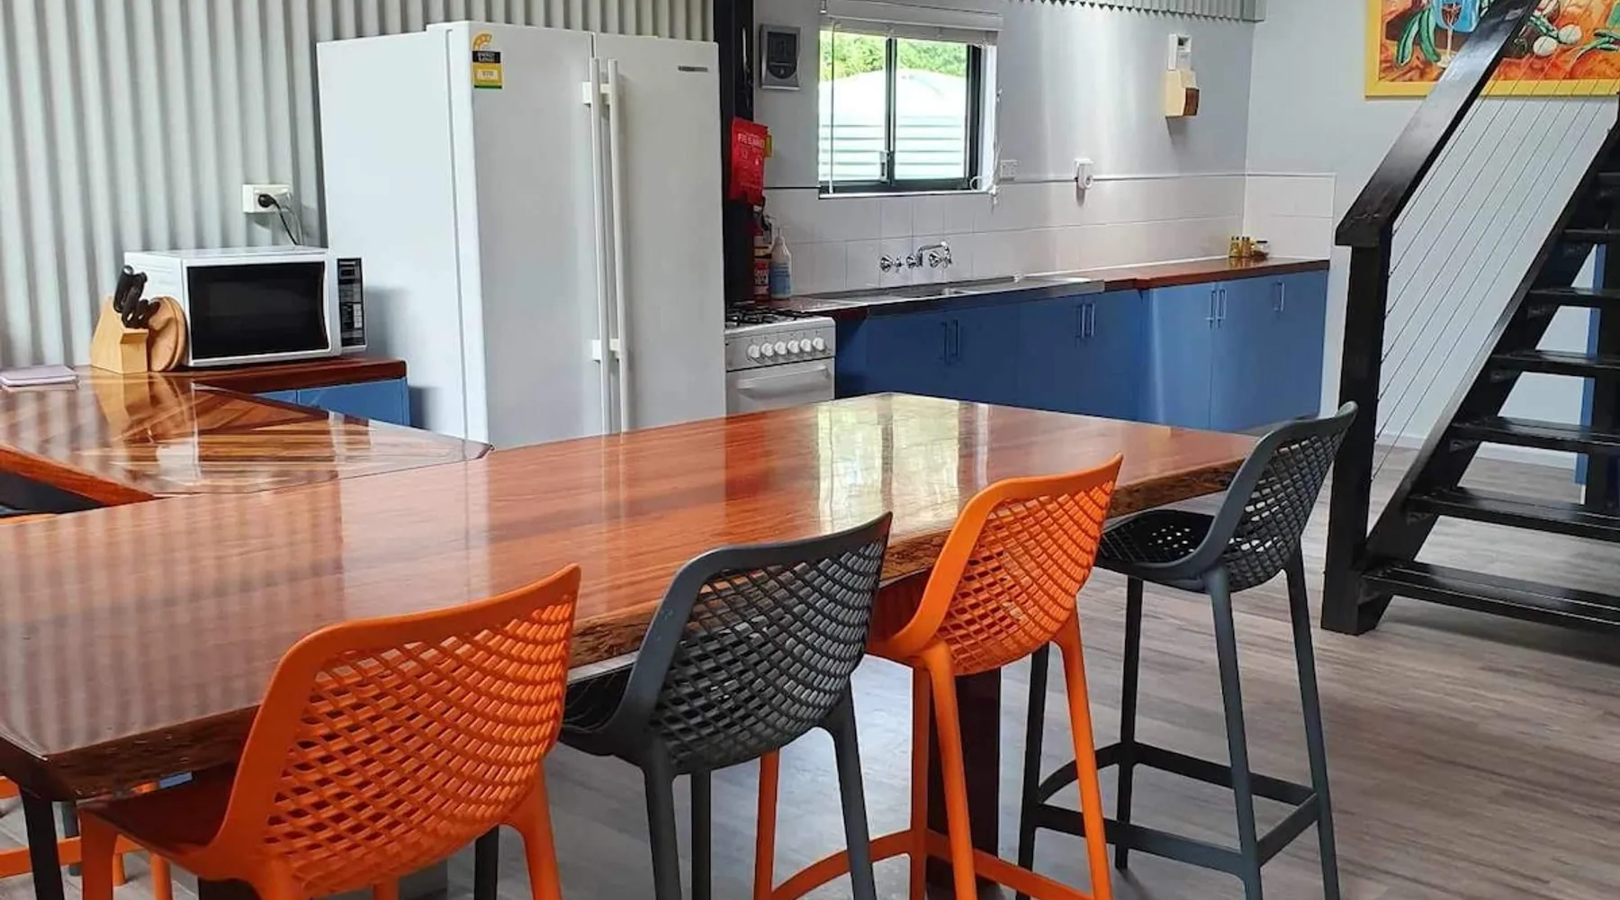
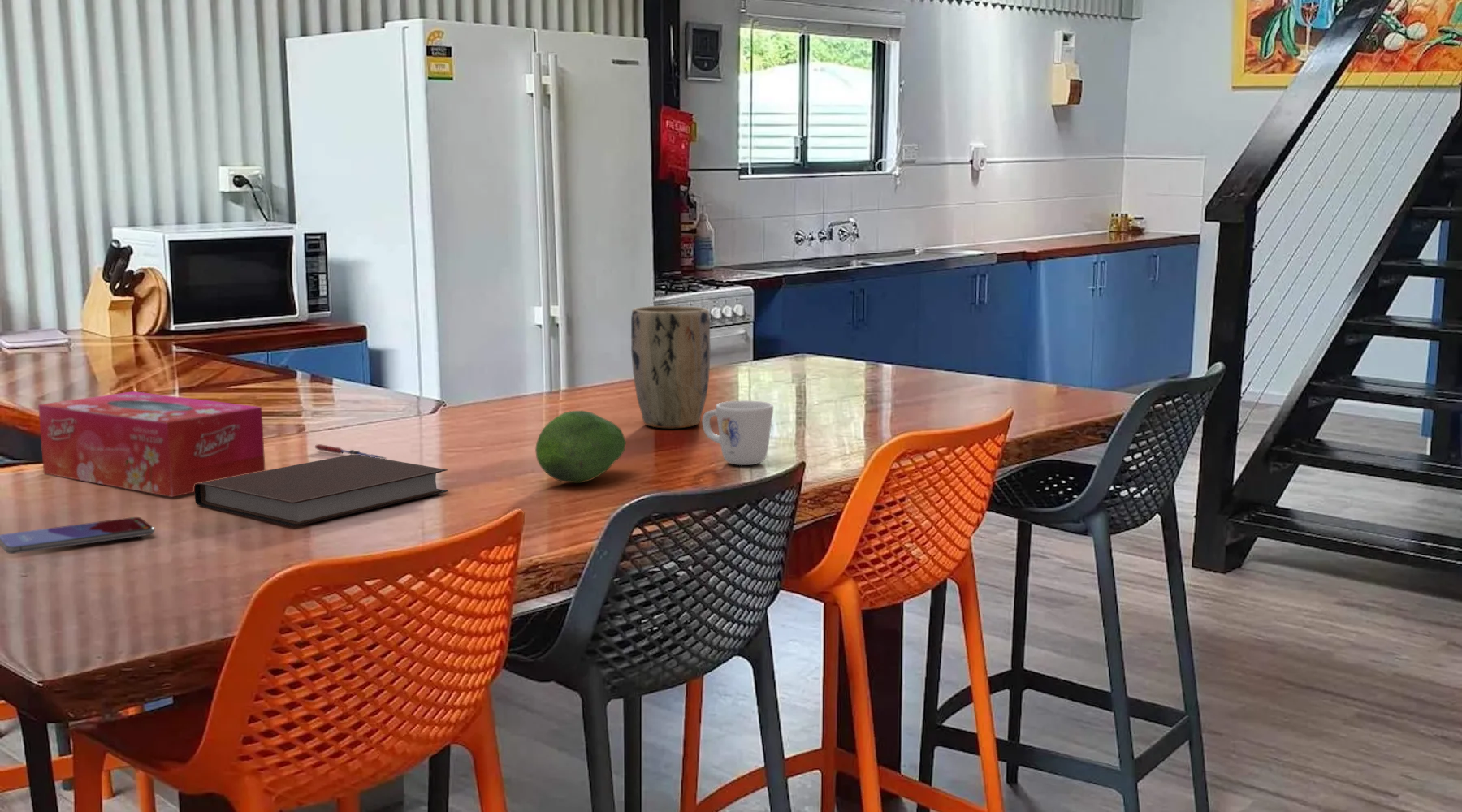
+ plant pot [630,305,711,429]
+ mug [702,400,774,466]
+ smartphone [0,516,155,555]
+ notebook [194,454,449,528]
+ fruit [534,410,627,484]
+ tissue box [37,391,266,498]
+ pen [314,443,387,460]
